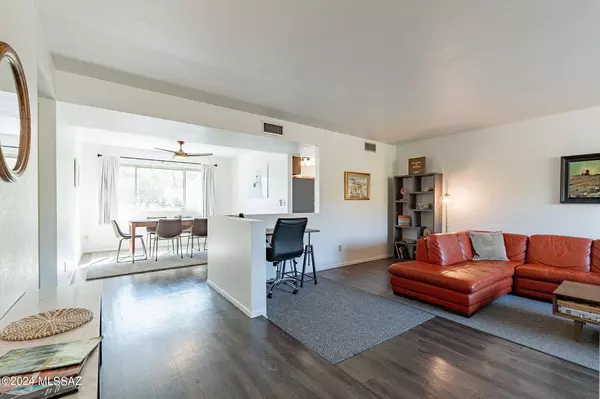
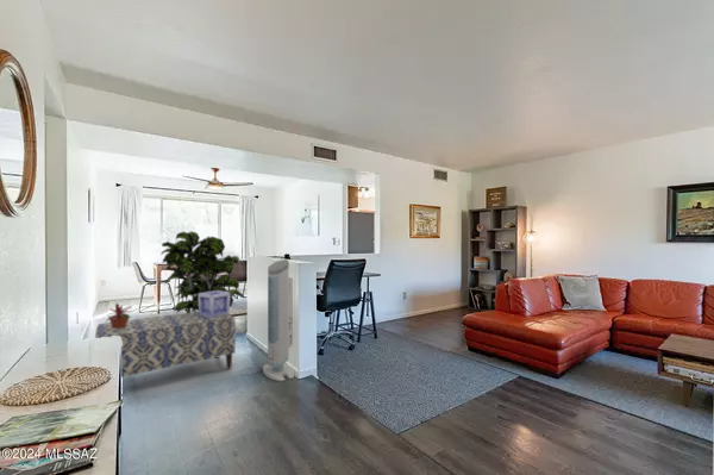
+ air purifier [262,258,295,382]
+ bench [94,311,237,379]
+ wooden crate [199,290,231,318]
+ potted plant [105,301,136,329]
+ indoor plant [159,230,245,313]
